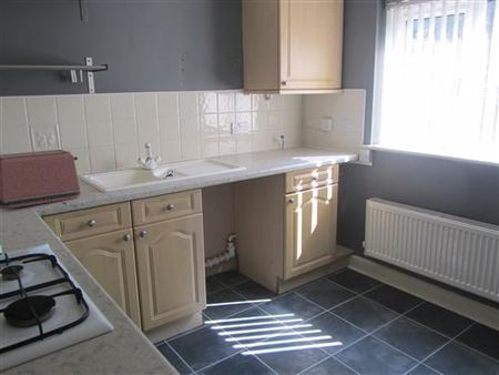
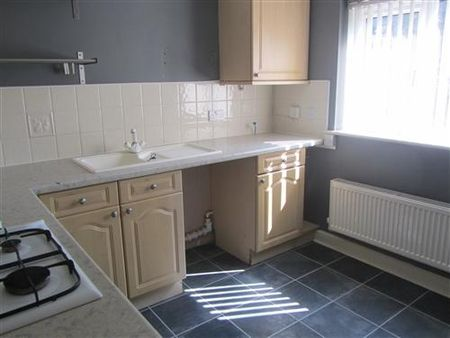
- toaster [0,149,82,210]
